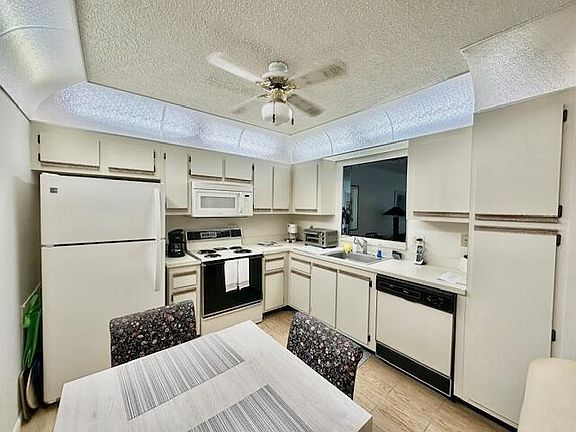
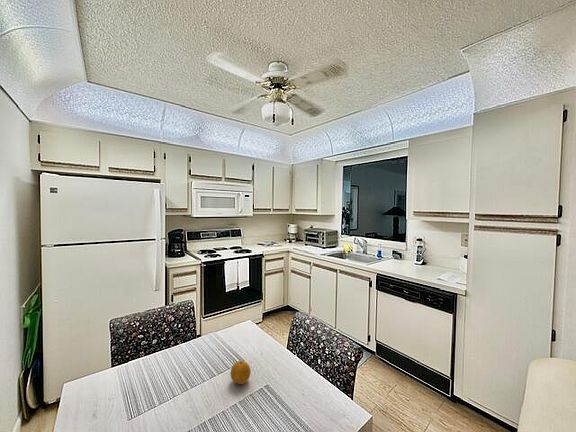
+ fruit [230,360,252,385]
